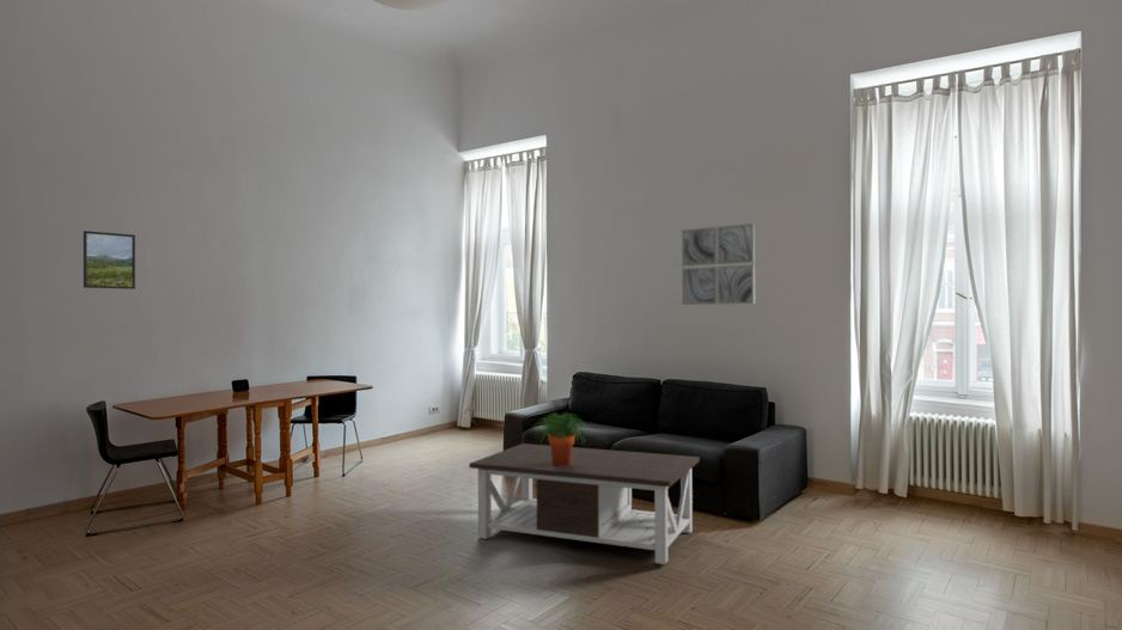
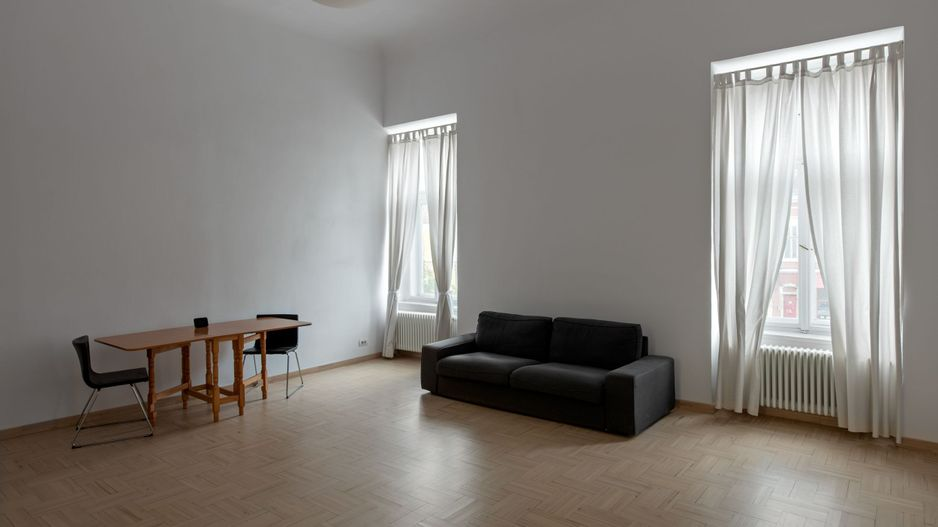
- coffee table [468,442,701,565]
- wall art [681,222,756,306]
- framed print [83,230,136,290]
- potted plant [530,411,591,466]
